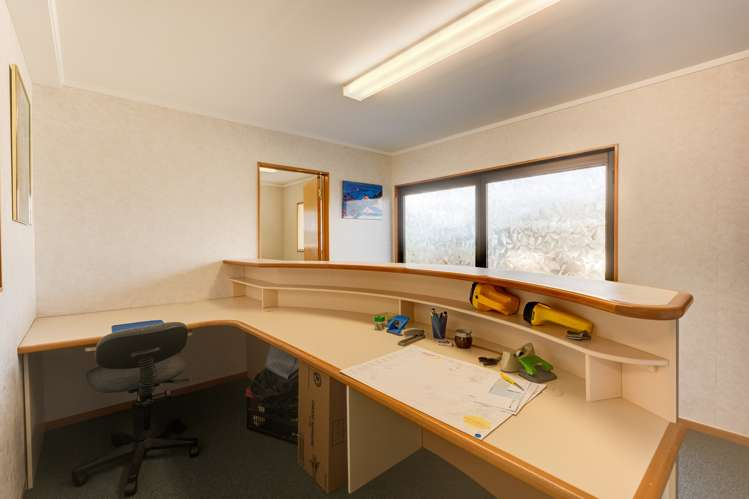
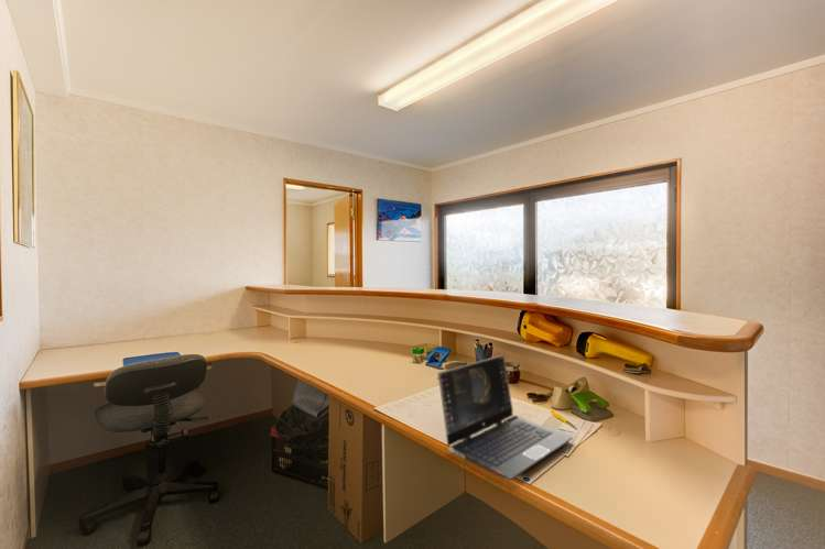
+ laptop computer [436,353,574,482]
